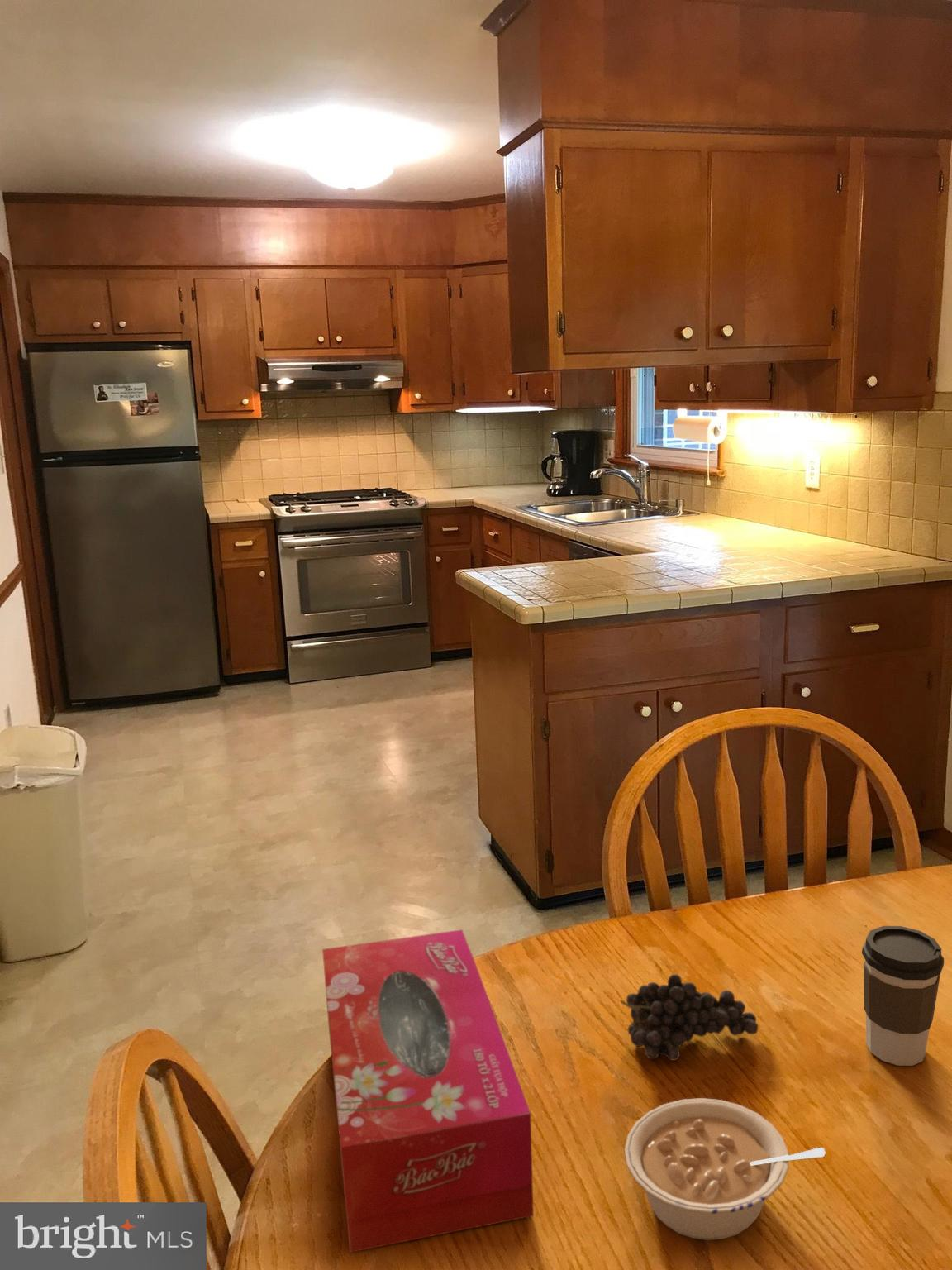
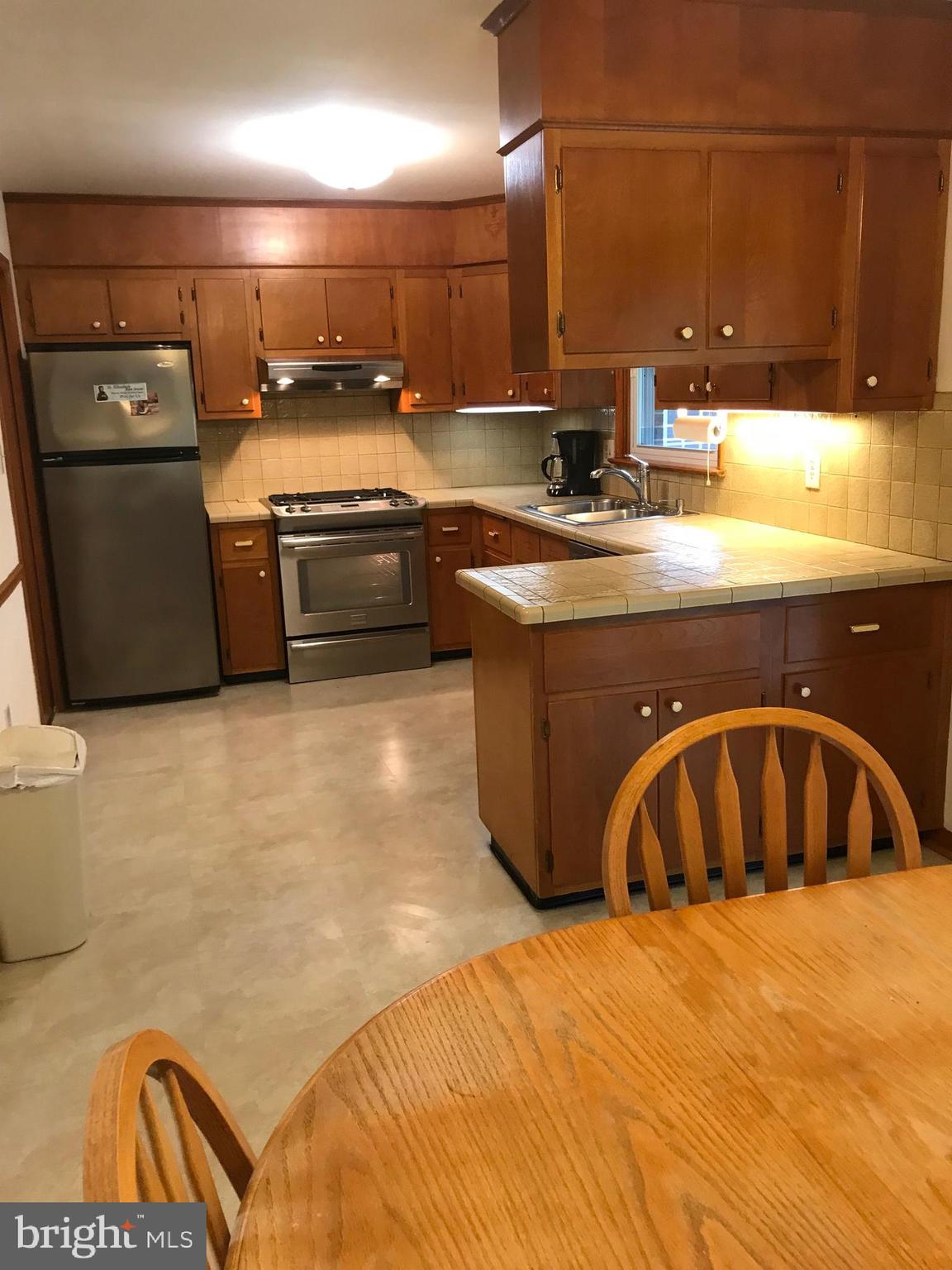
- tissue box [321,929,534,1253]
- legume [624,1097,826,1241]
- fruit [620,973,759,1061]
- coffee cup [861,925,945,1067]
